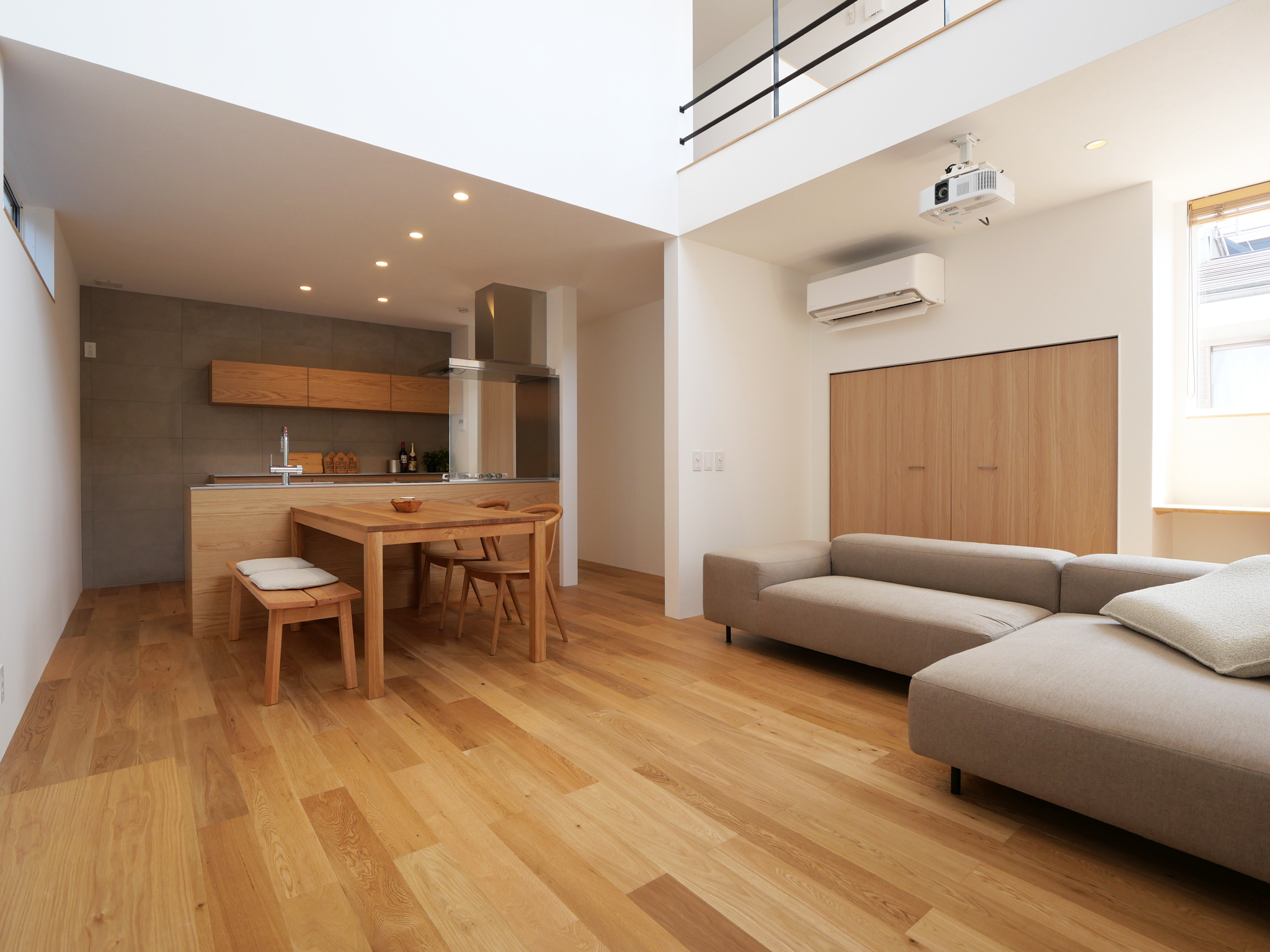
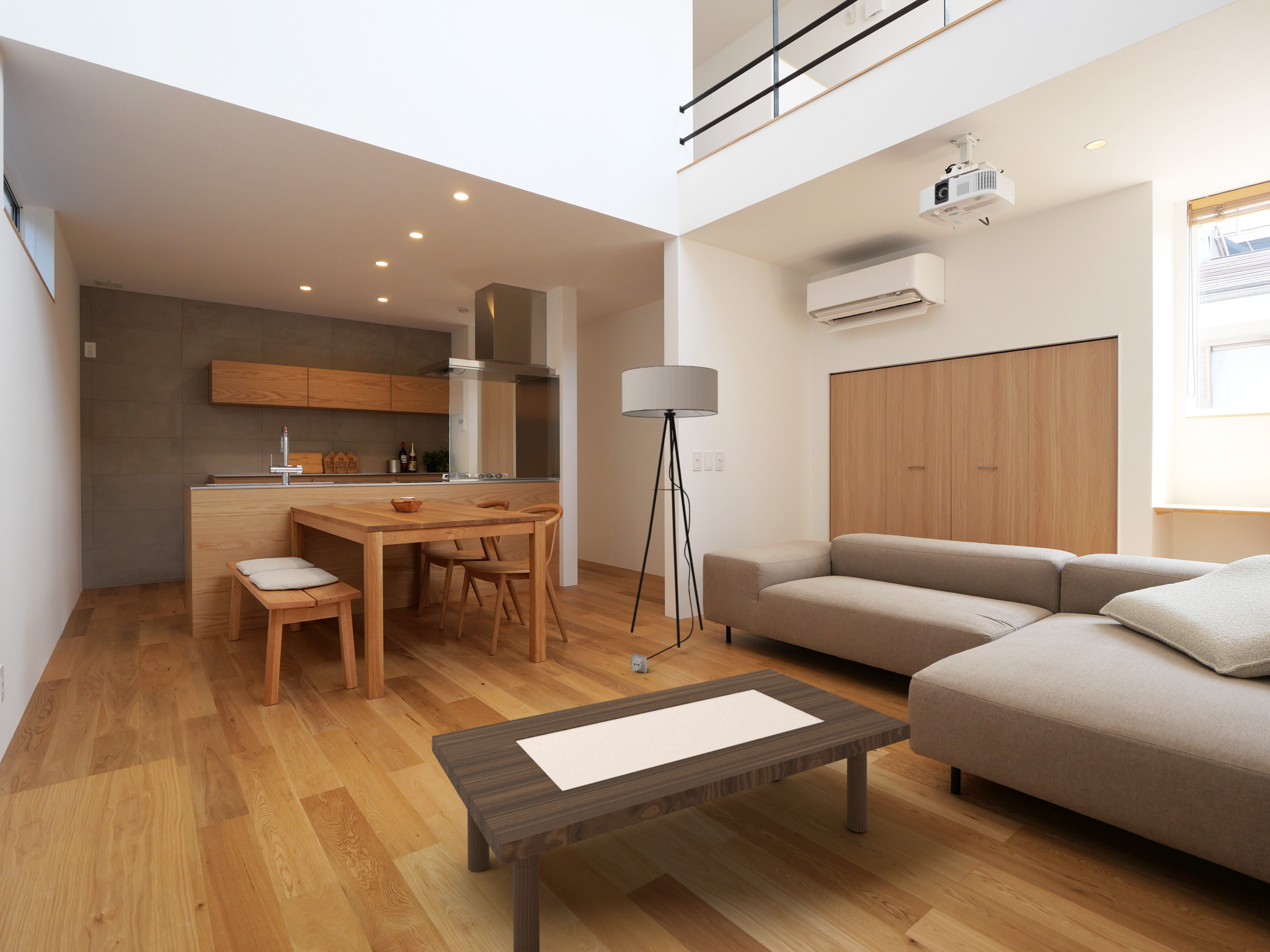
+ floor lamp [621,365,719,674]
+ coffee table [432,668,911,952]
